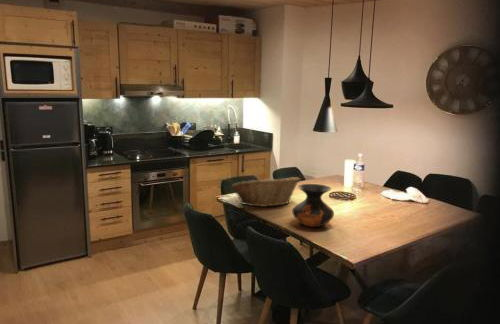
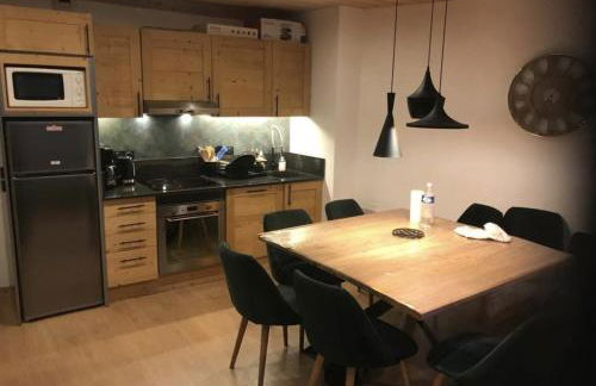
- vase [291,183,335,228]
- fruit basket [230,175,301,208]
